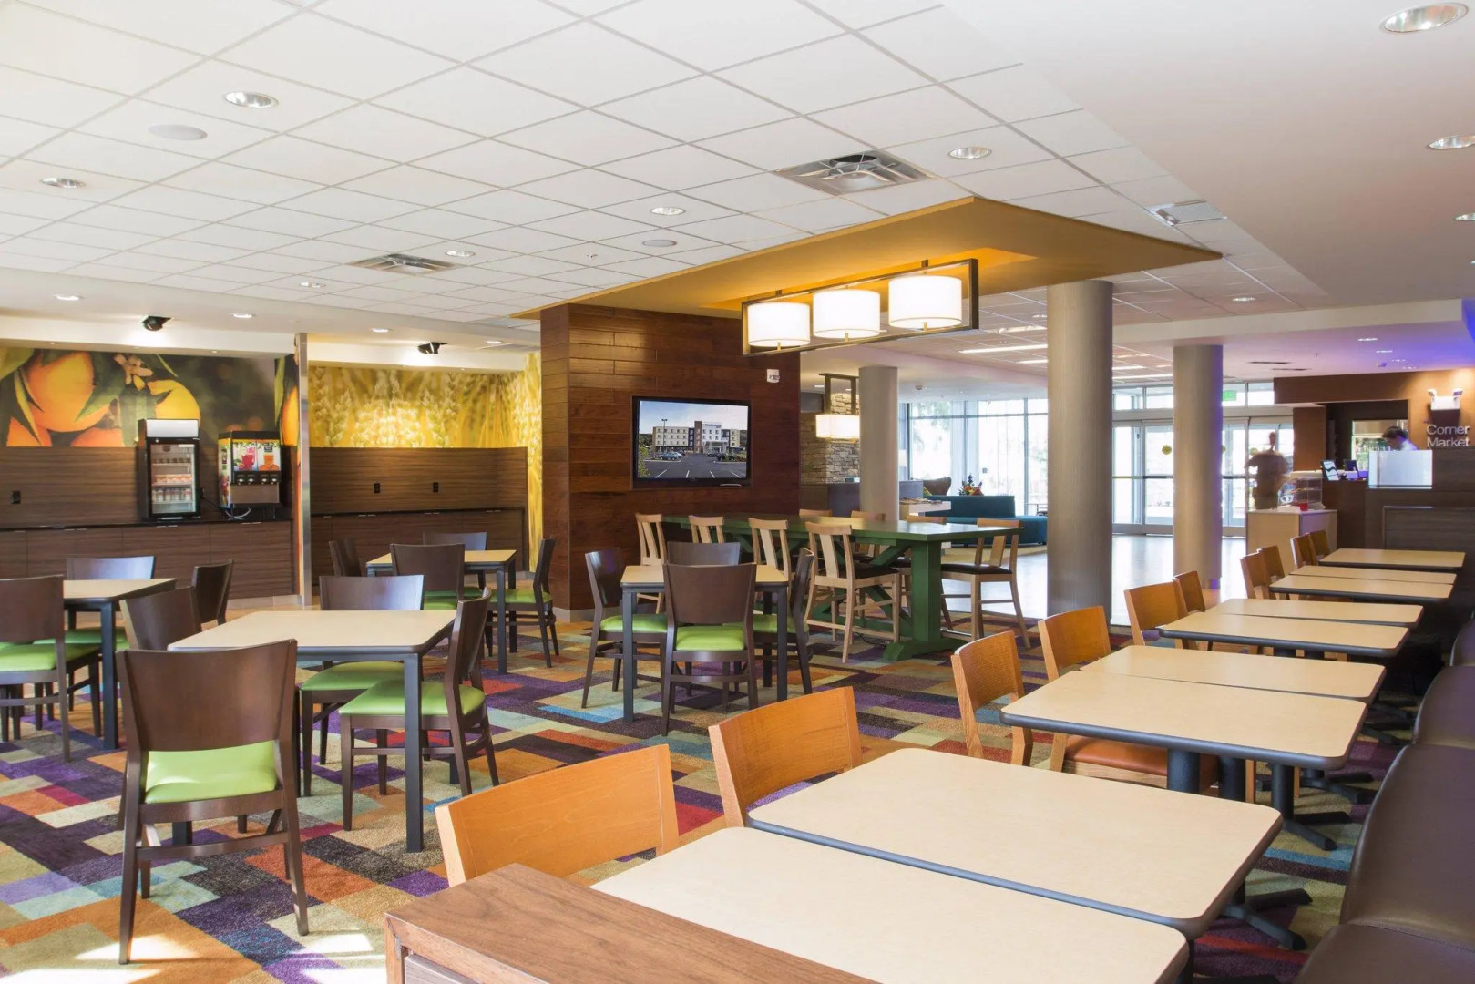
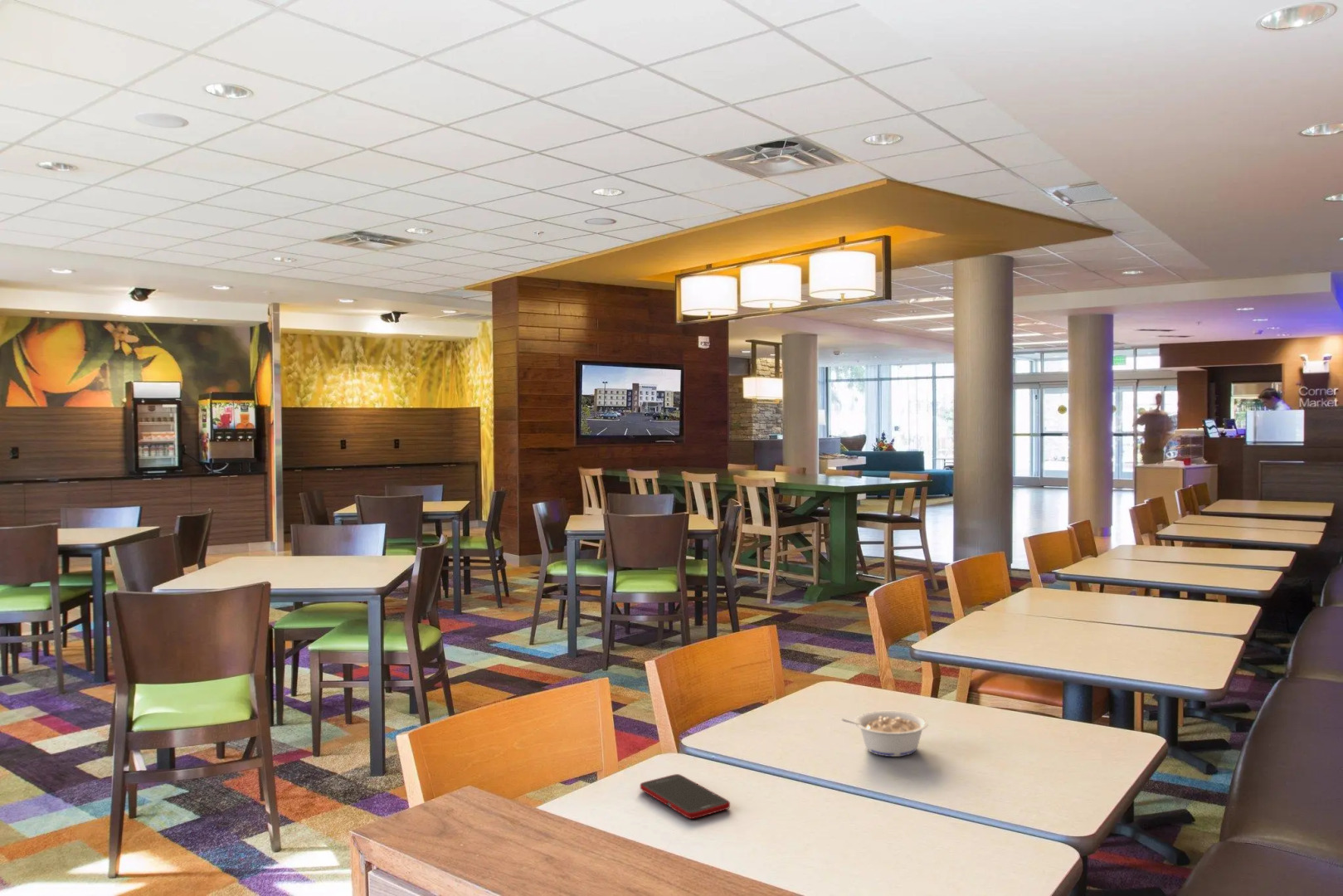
+ legume [840,710,929,757]
+ cell phone [640,773,731,820]
